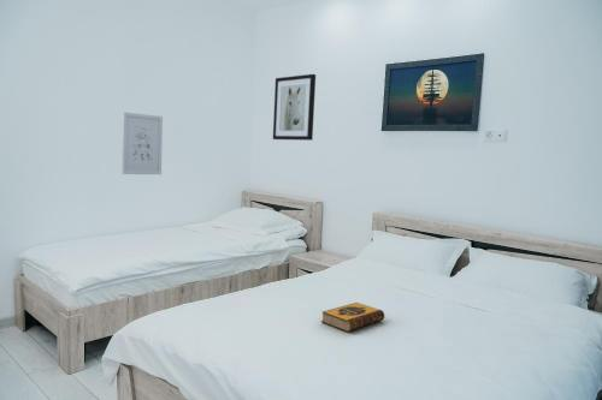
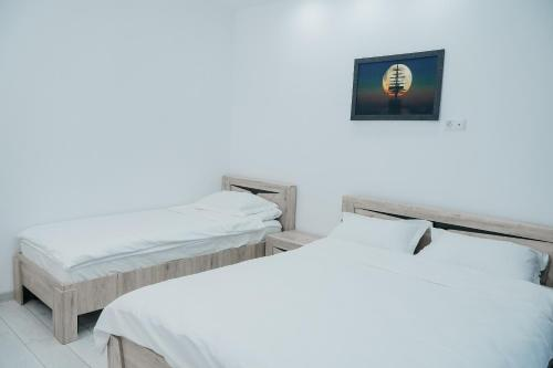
- hardback book [320,302,385,333]
- wall art [120,112,164,175]
- wall art [272,73,317,142]
